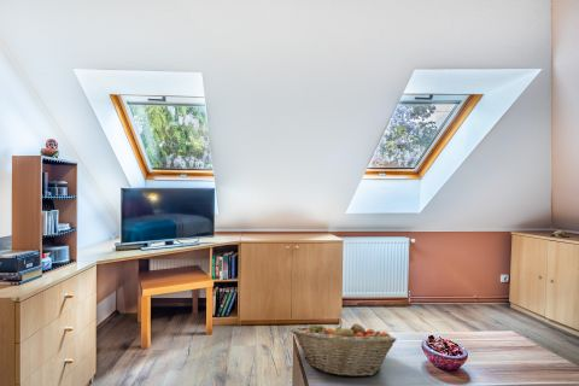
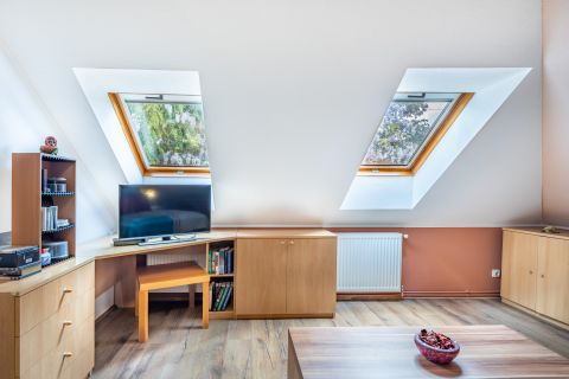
- fruit basket [290,320,397,378]
